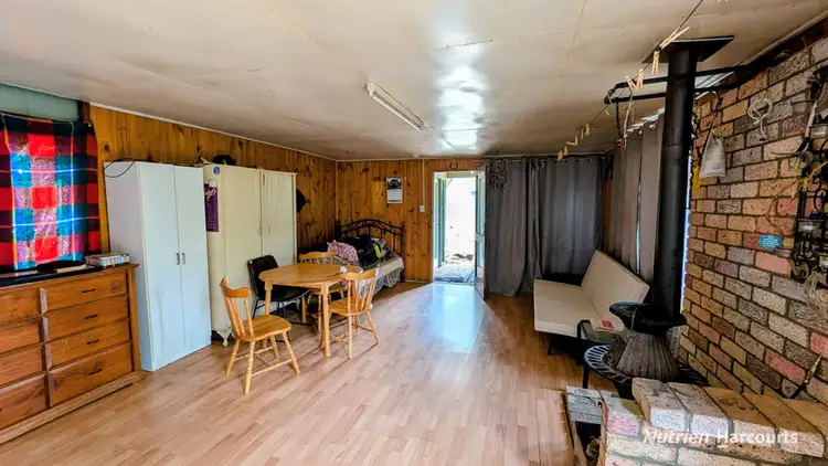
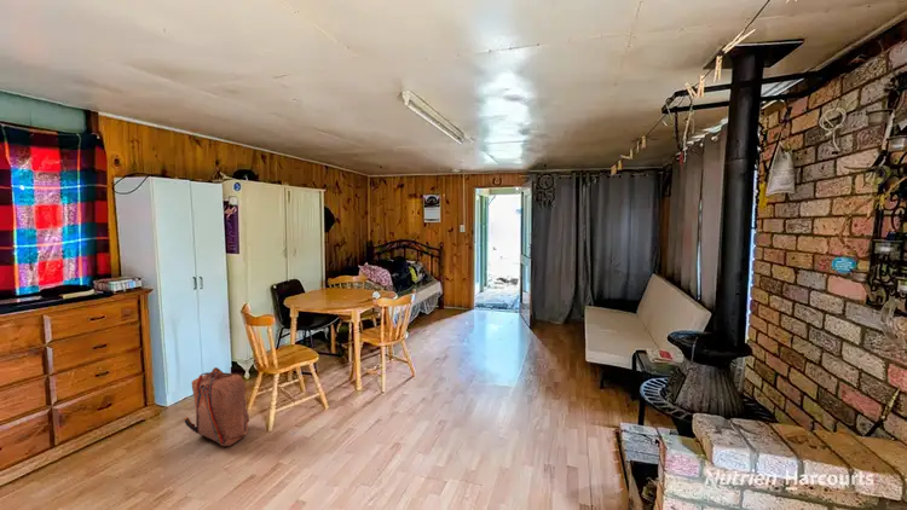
+ backpack [184,366,250,447]
